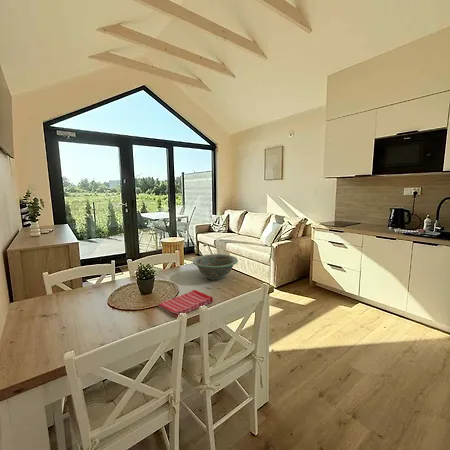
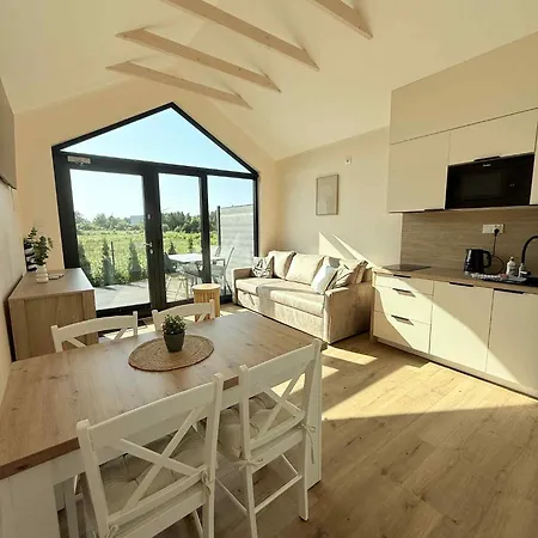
- decorative bowl [192,253,239,281]
- dish towel [157,289,214,318]
